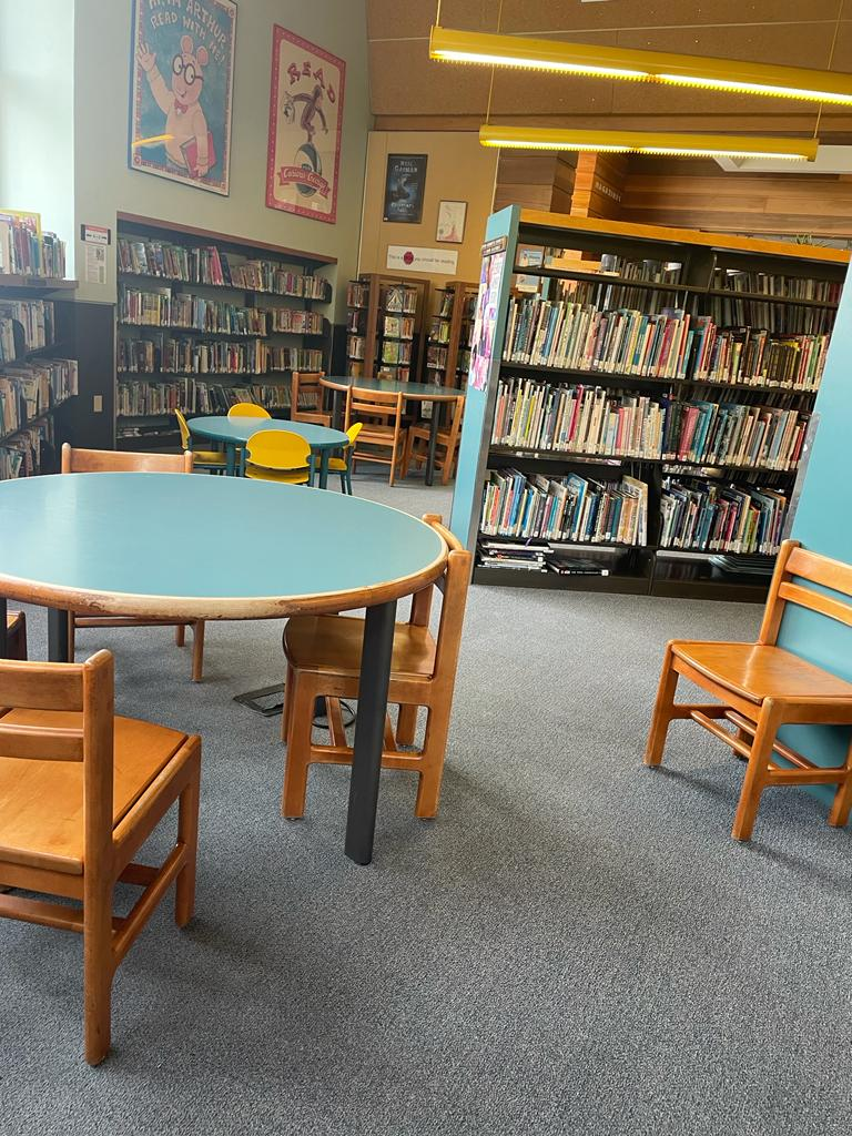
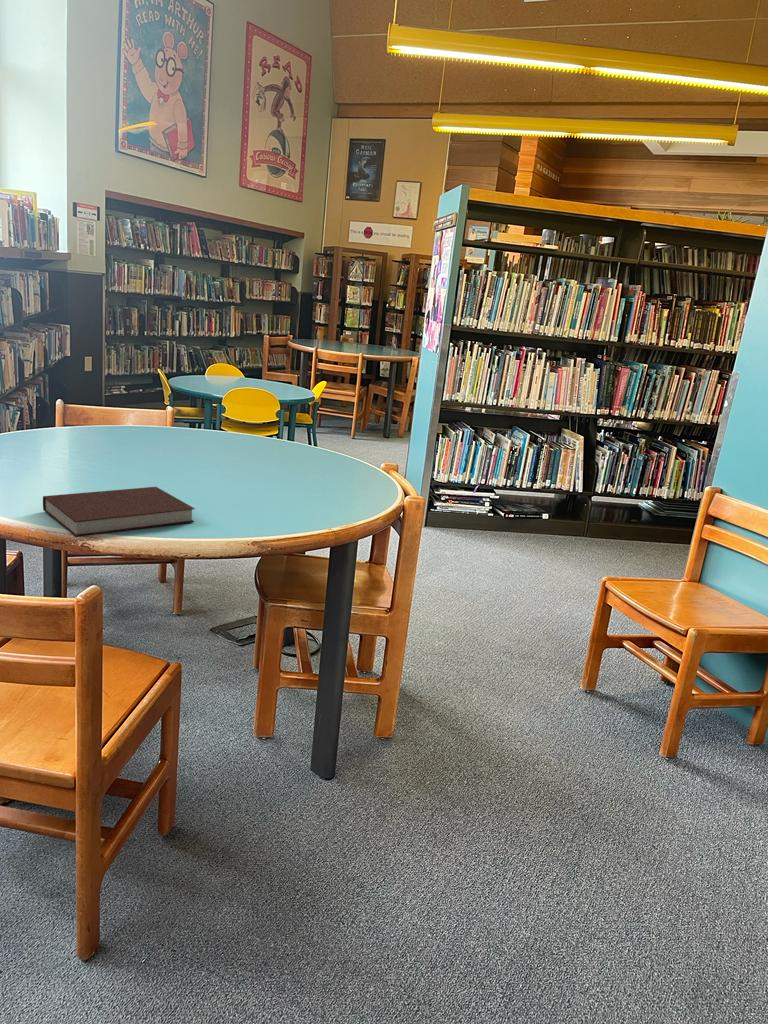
+ notebook [42,486,196,538]
